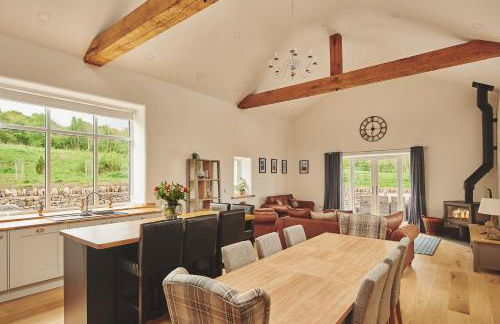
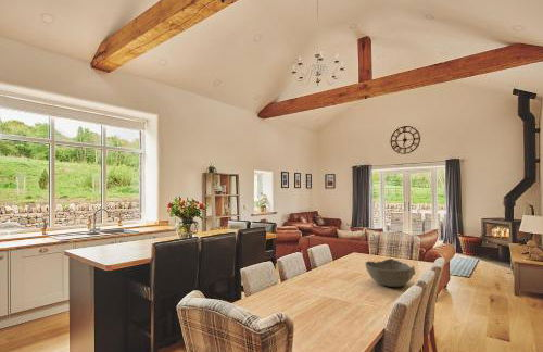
+ bowl [364,257,416,288]
